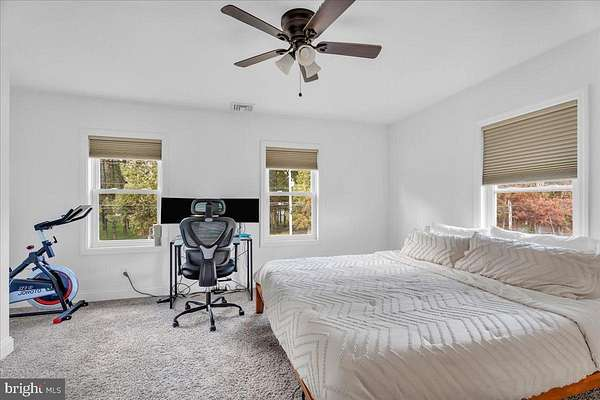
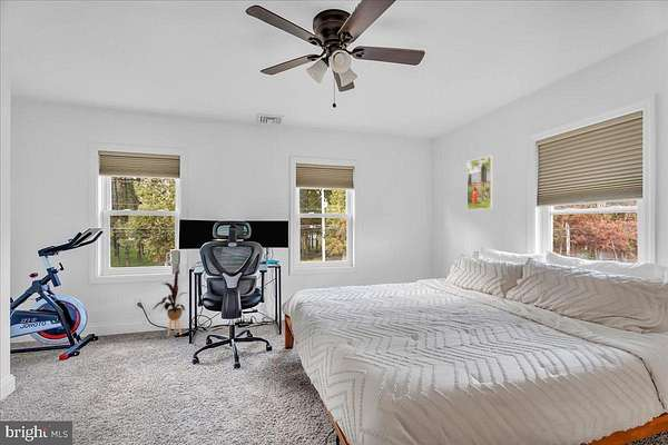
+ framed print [466,155,494,210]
+ house plant [150,270,189,337]
